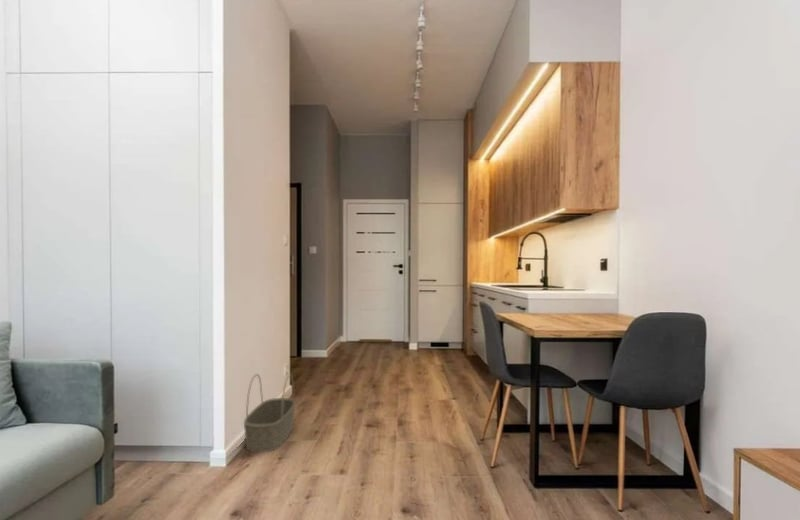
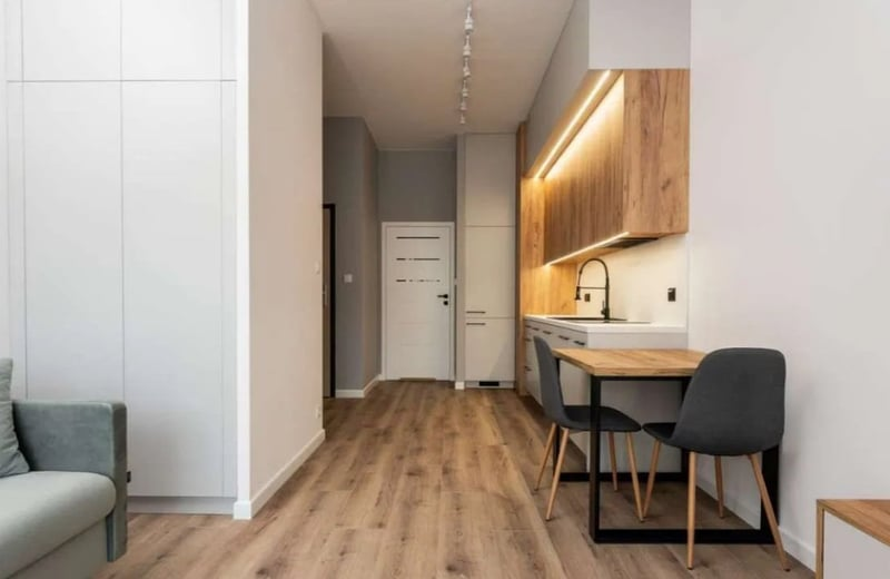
- basket [243,373,296,453]
